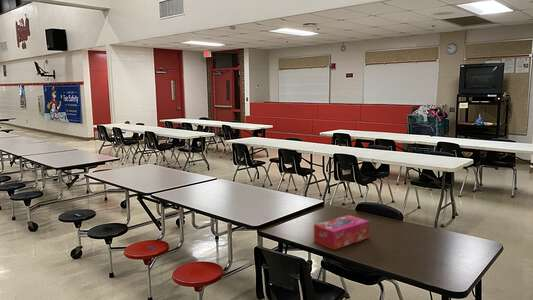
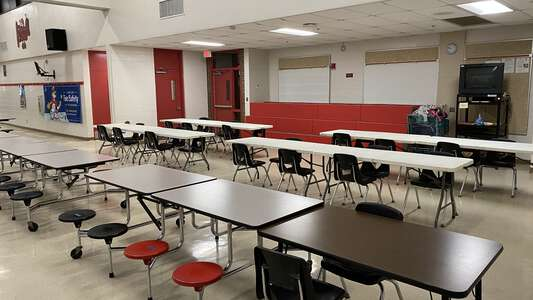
- tissue box [313,214,370,251]
